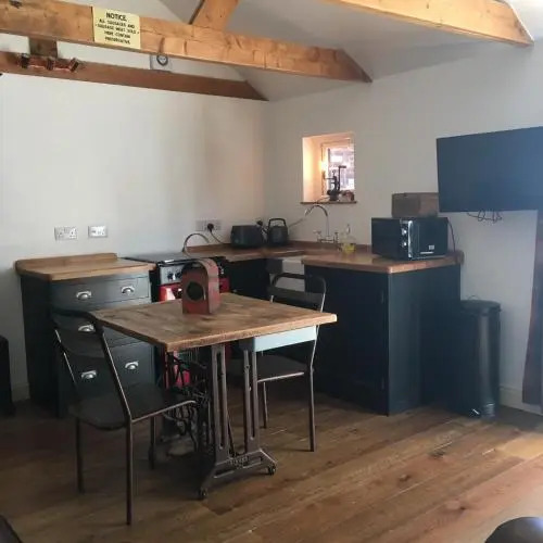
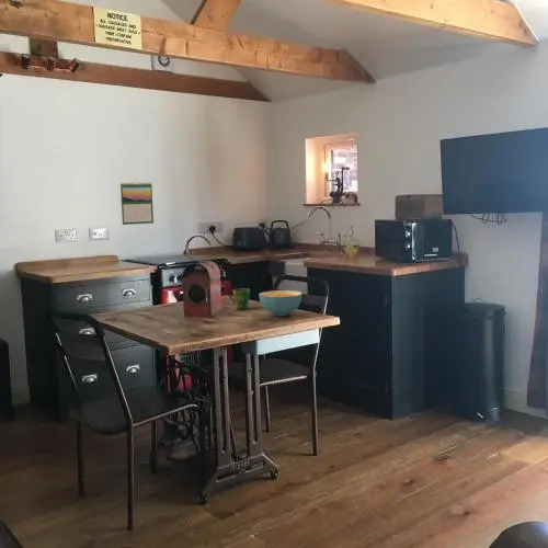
+ cereal bowl [258,289,304,317]
+ cup [228,287,251,310]
+ calendar [119,181,155,226]
